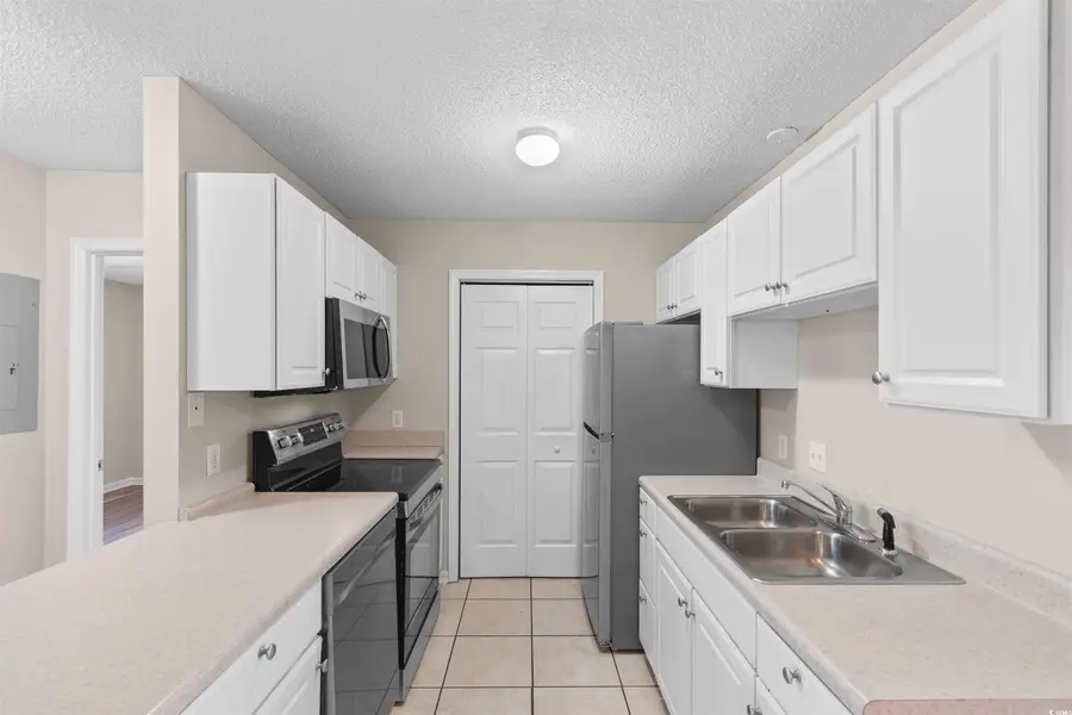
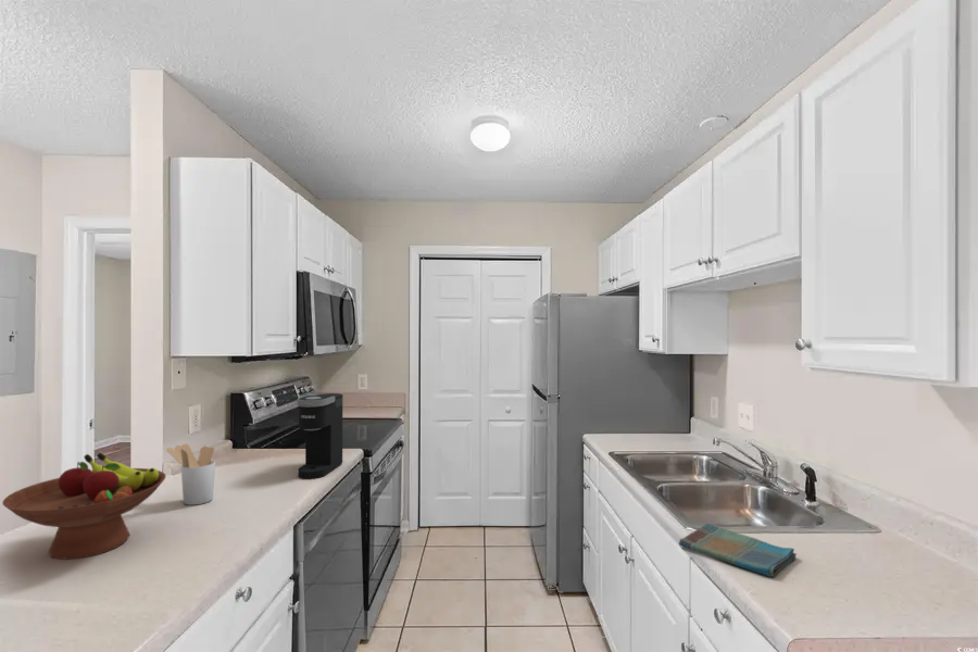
+ utensil holder [165,443,216,506]
+ coffee maker [296,392,343,480]
+ dish towel [678,523,798,578]
+ fruit bowl [1,452,167,561]
